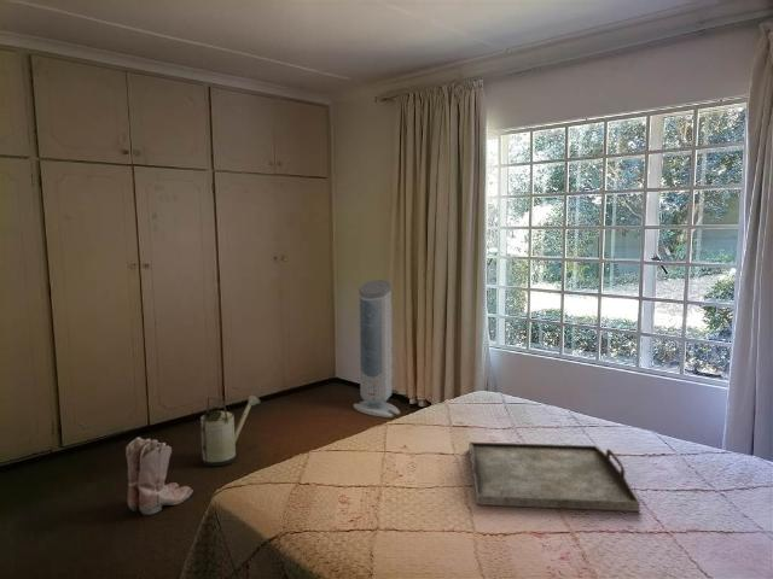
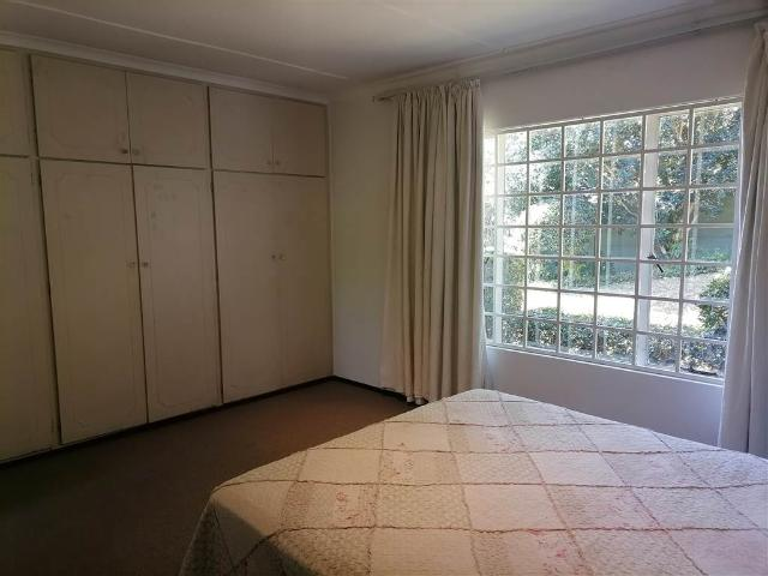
- boots [124,437,194,516]
- serving tray [467,440,641,513]
- air purifier [353,279,401,419]
- watering can [196,393,262,467]
